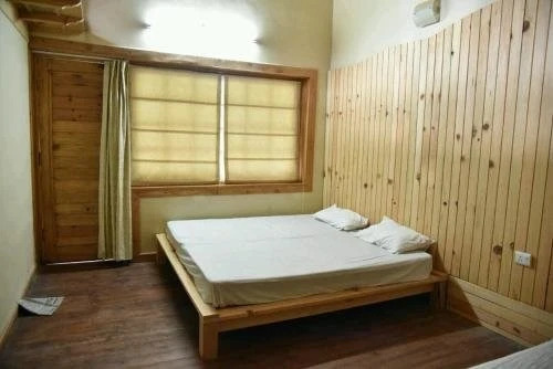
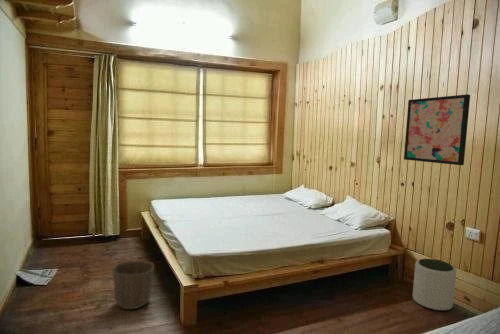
+ wall art [403,93,471,166]
+ waste basket [111,260,155,310]
+ plant pot [412,258,457,311]
